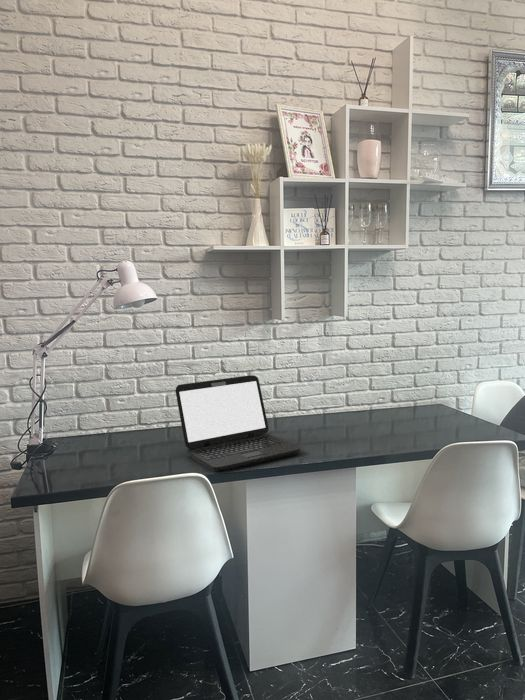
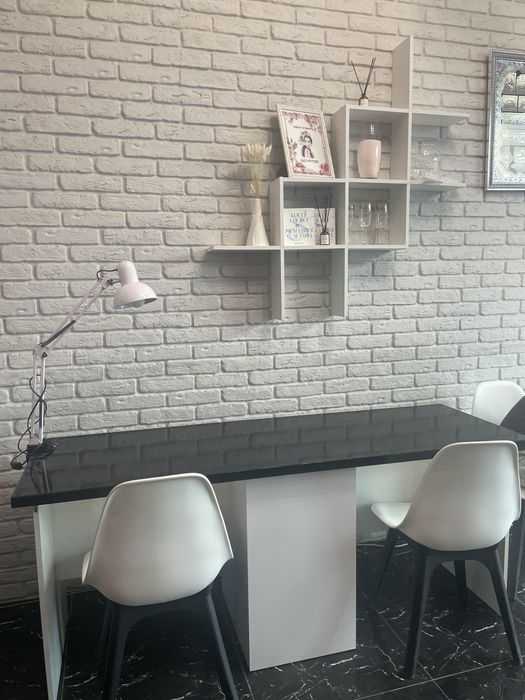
- laptop [174,374,301,473]
